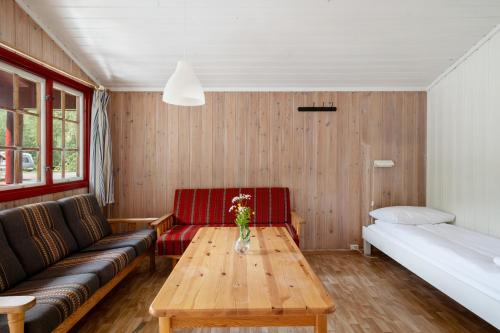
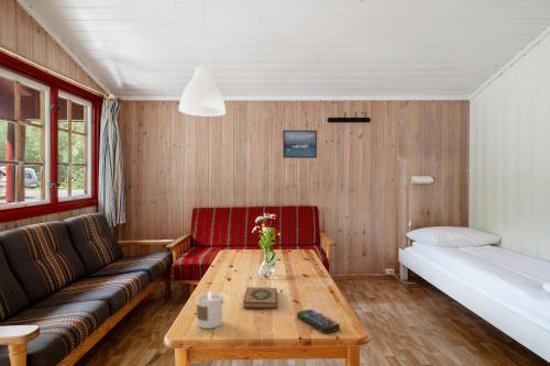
+ remote control [296,308,341,334]
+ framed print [282,130,318,159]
+ hardback book [243,286,278,310]
+ candle [195,290,223,330]
